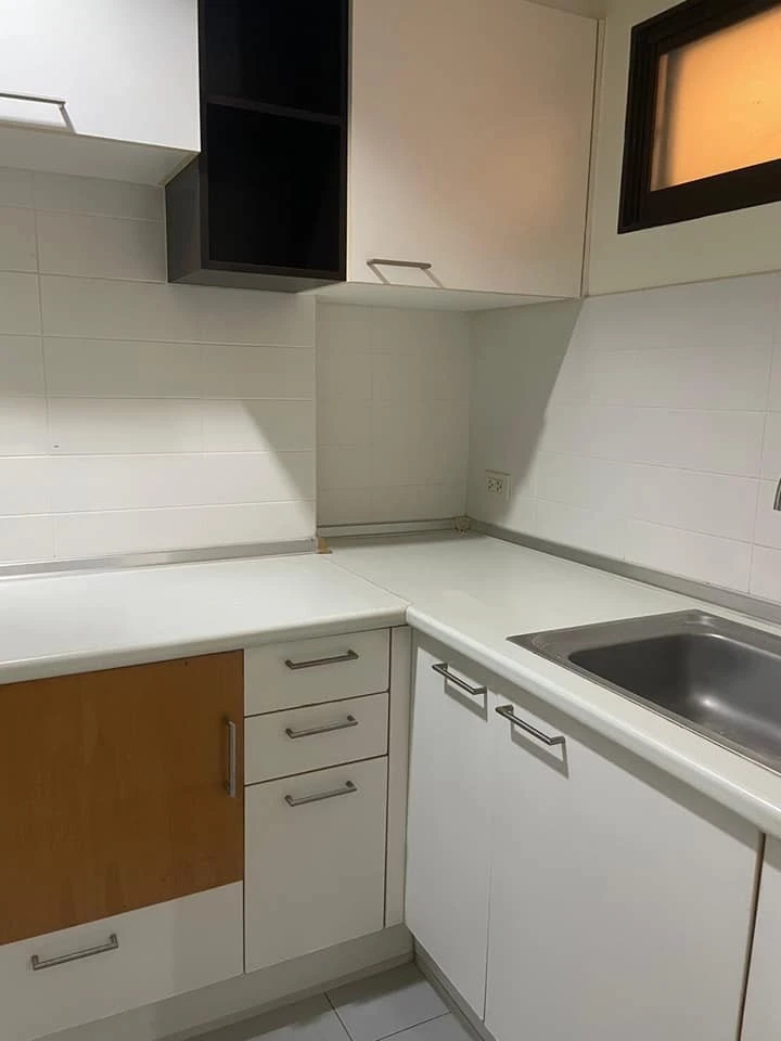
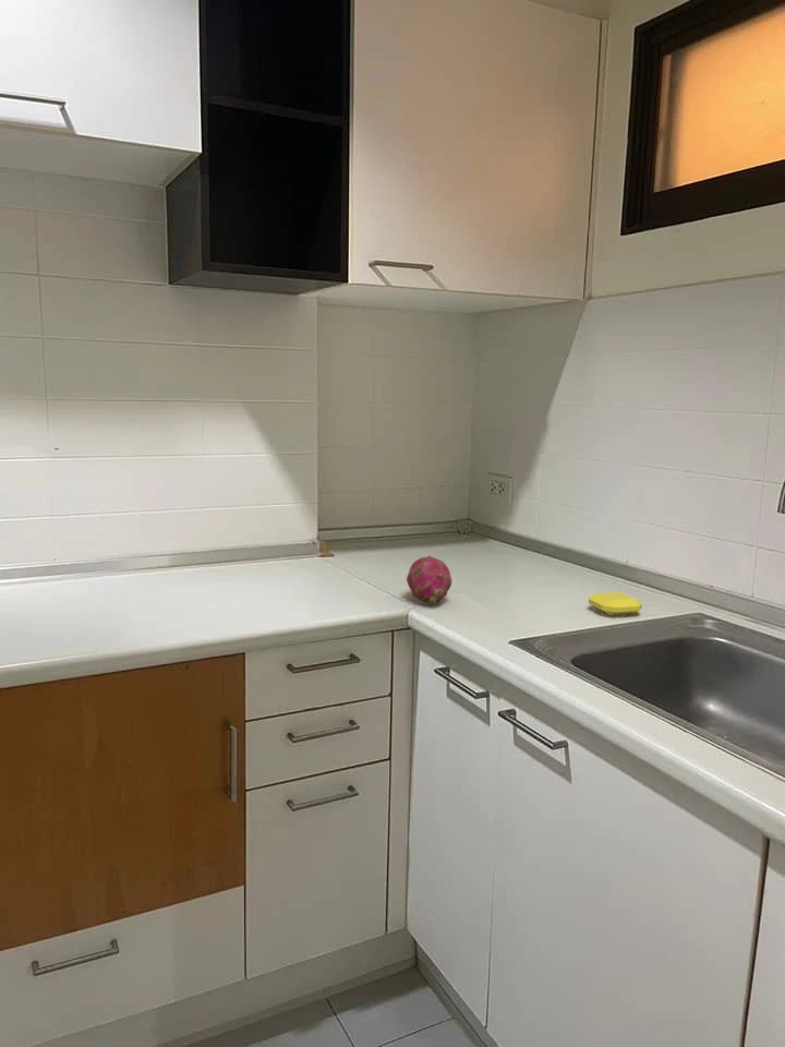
+ soap bar [588,591,643,616]
+ fruit [406,555,452,605]
